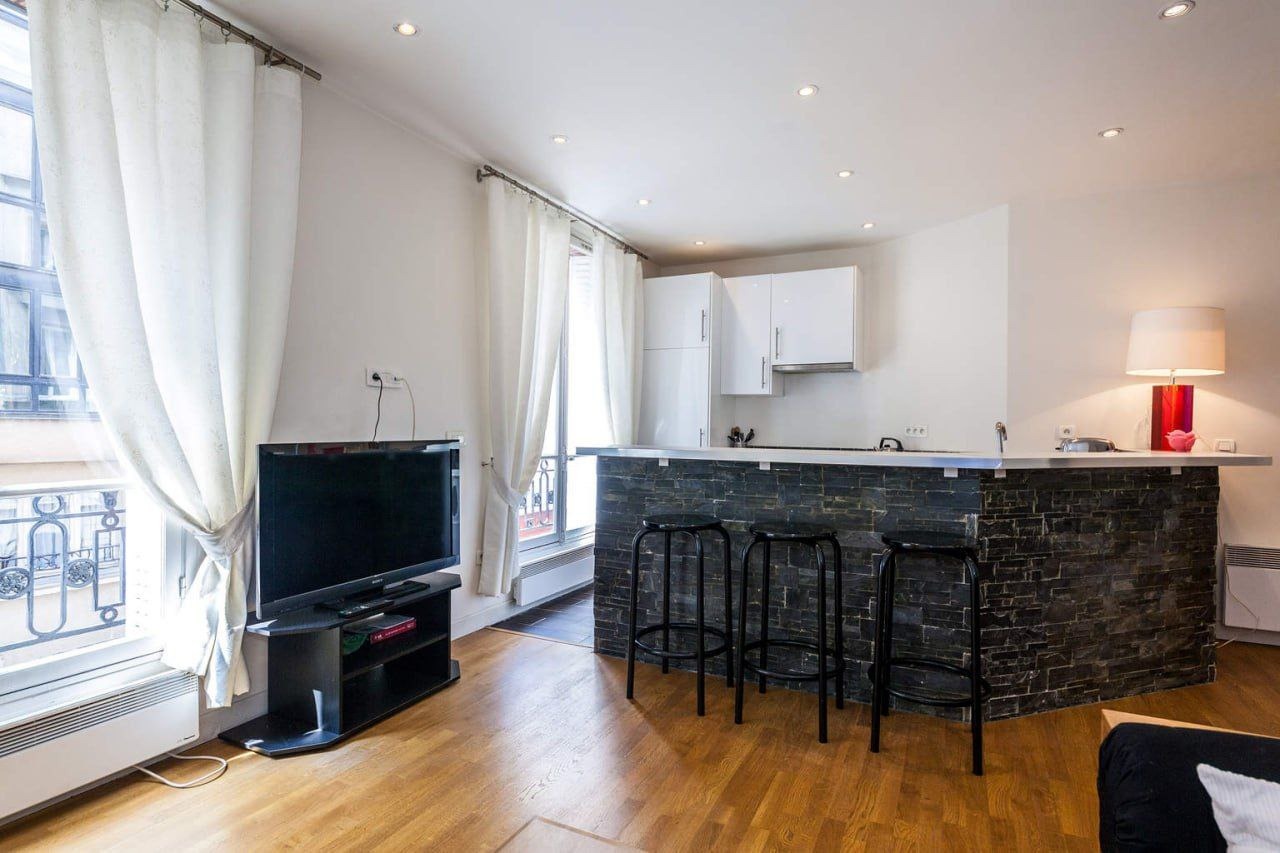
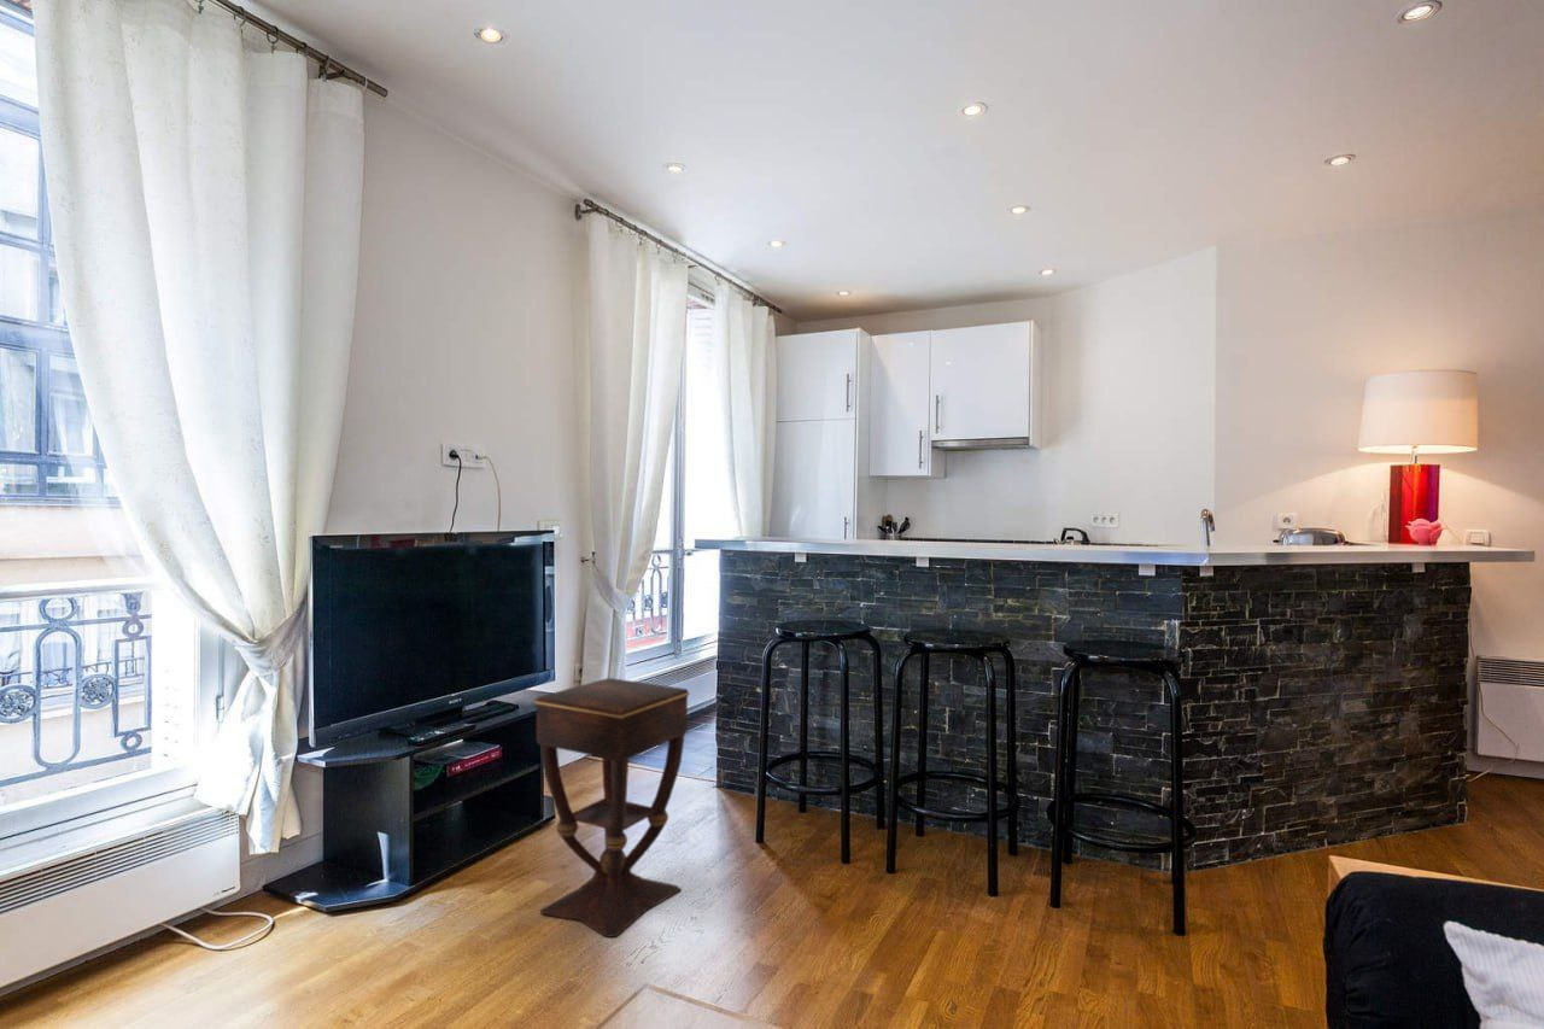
+ side table [533,677,691,939]
